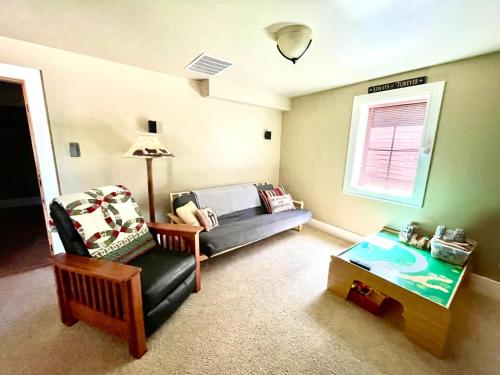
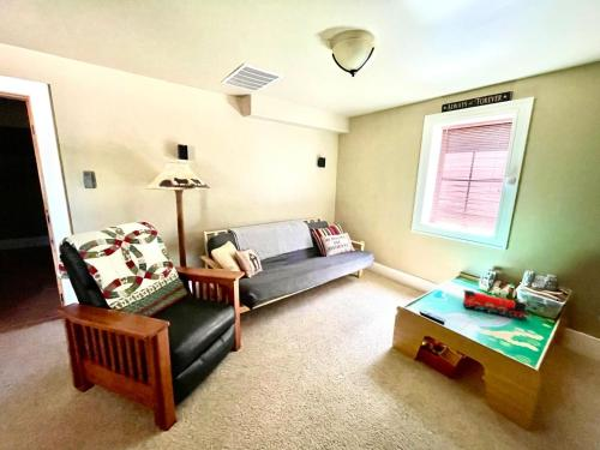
+ toy train [462,288,532,322]
